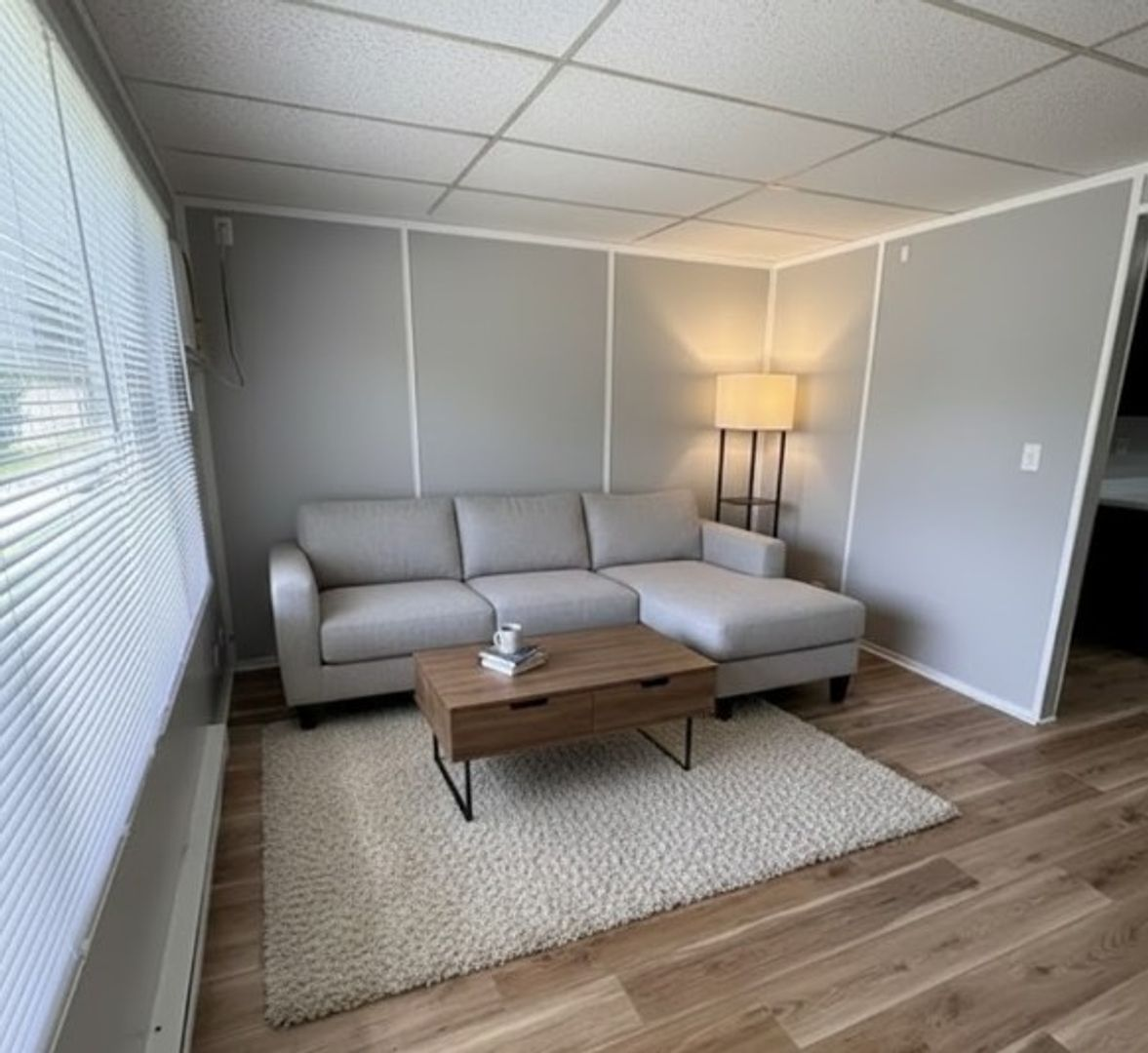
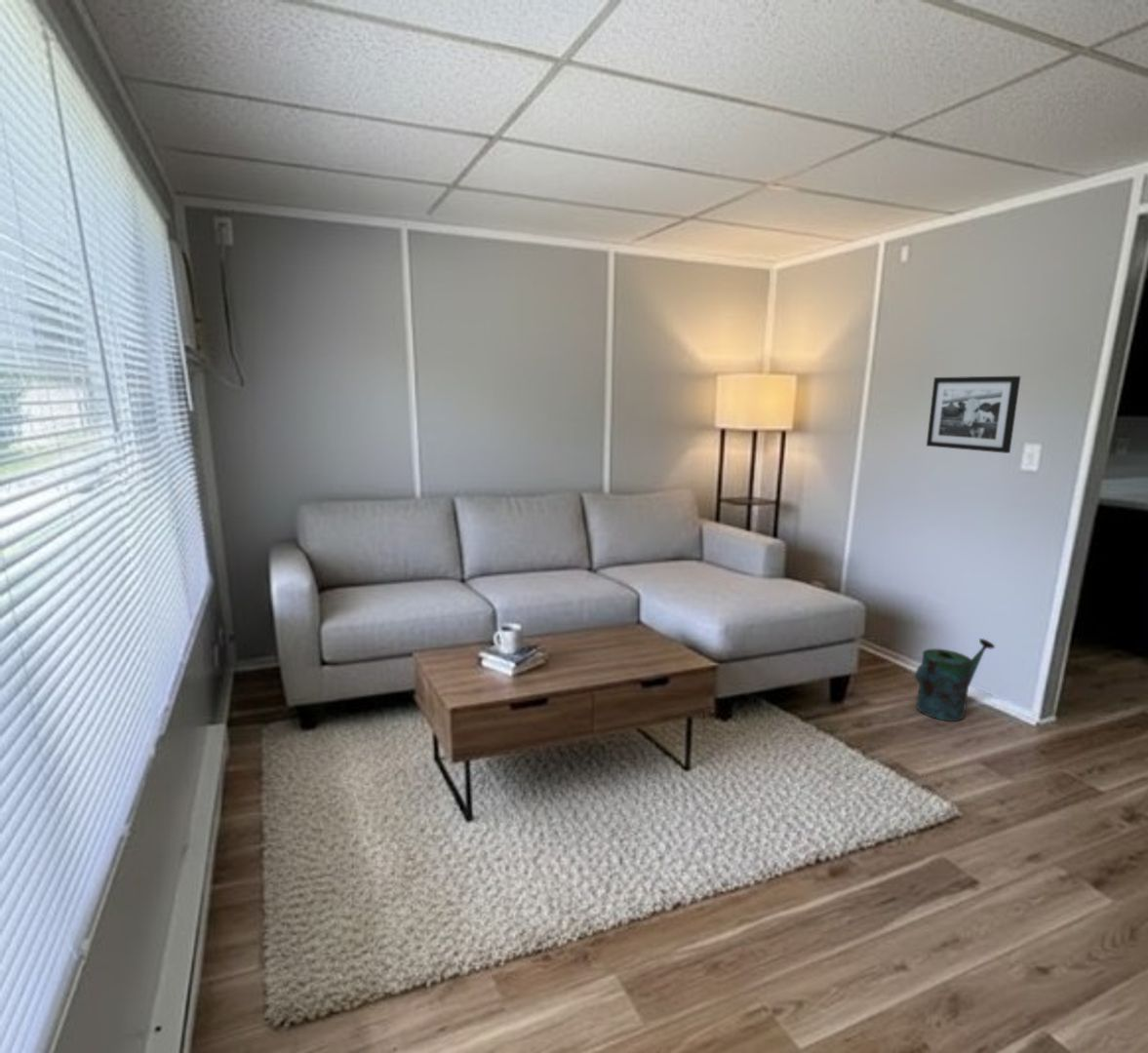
+ picture frame [926,375,1021,454]
+ watering can [915,638,996,722]
